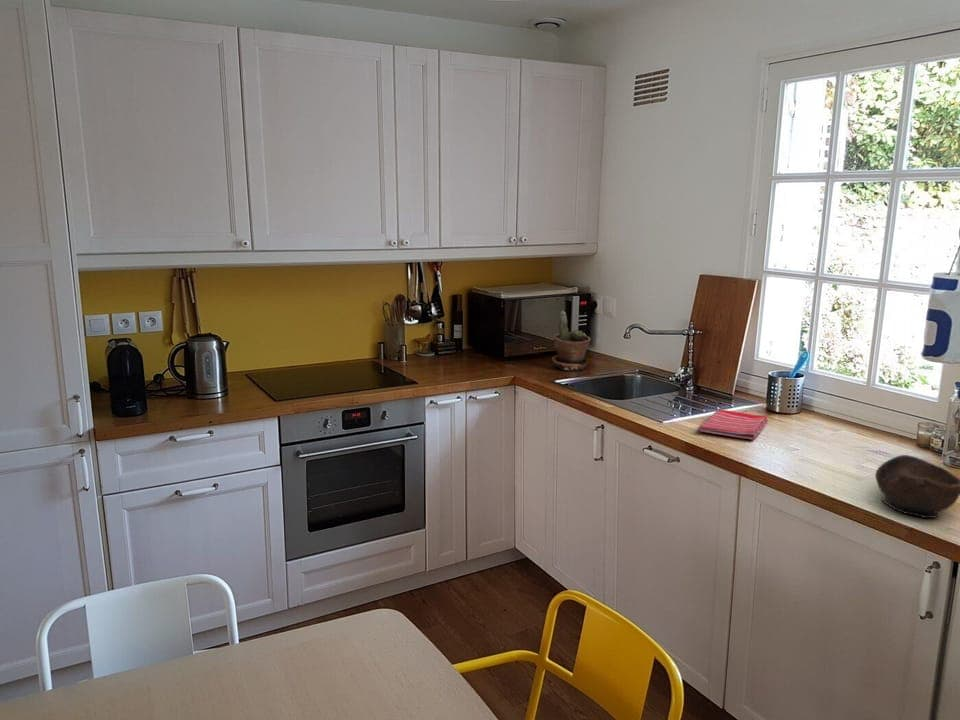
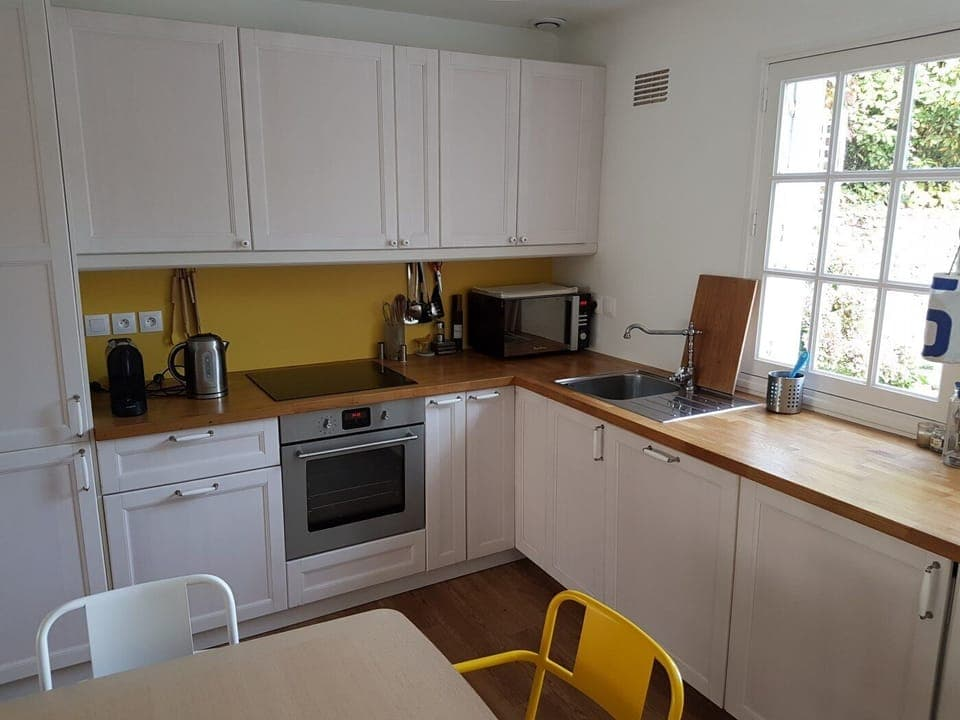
- bowl [874,454,960,519]
- dish towel [697,409,769,441]
- potted plant [551,310,591,372]
